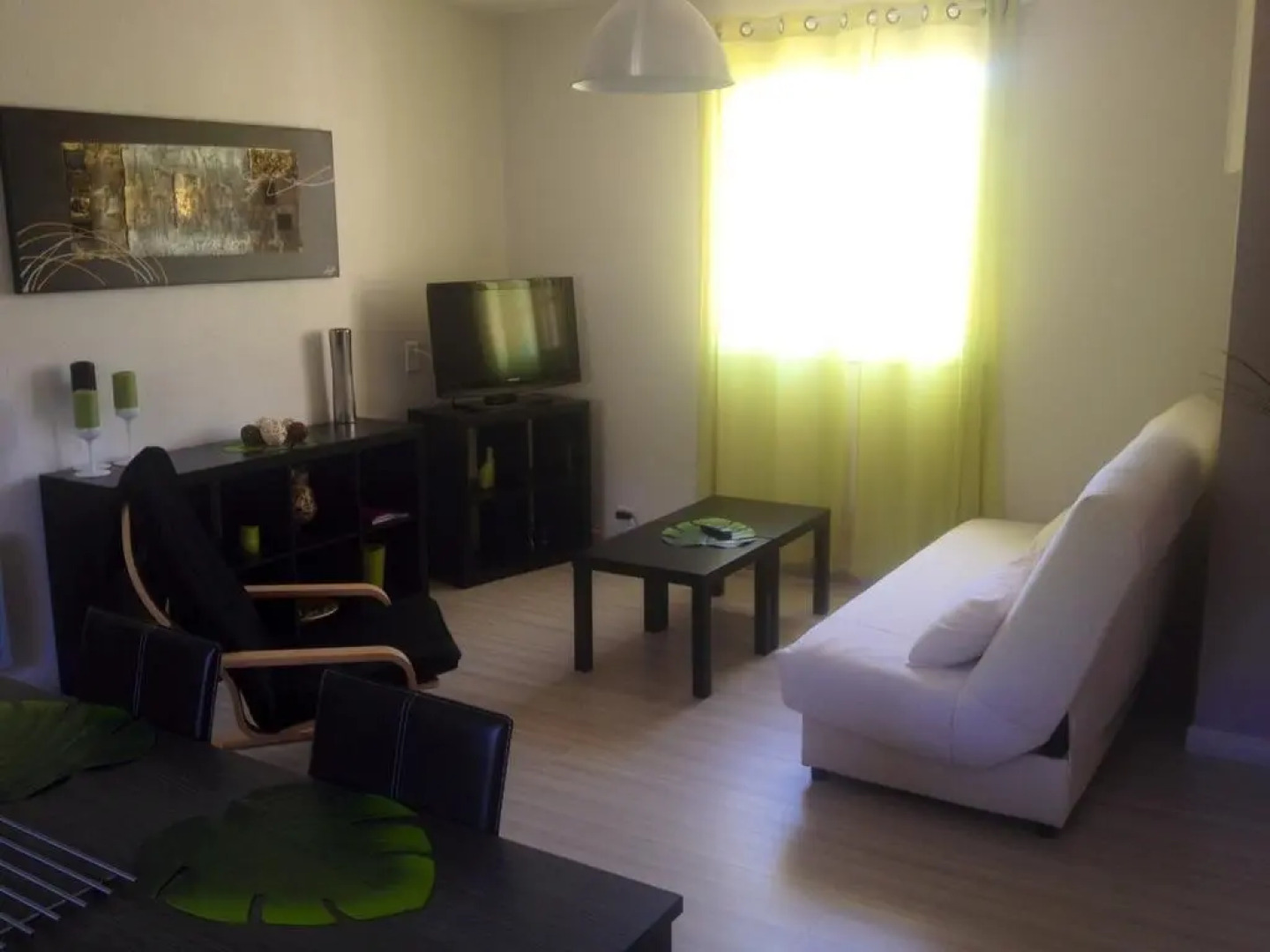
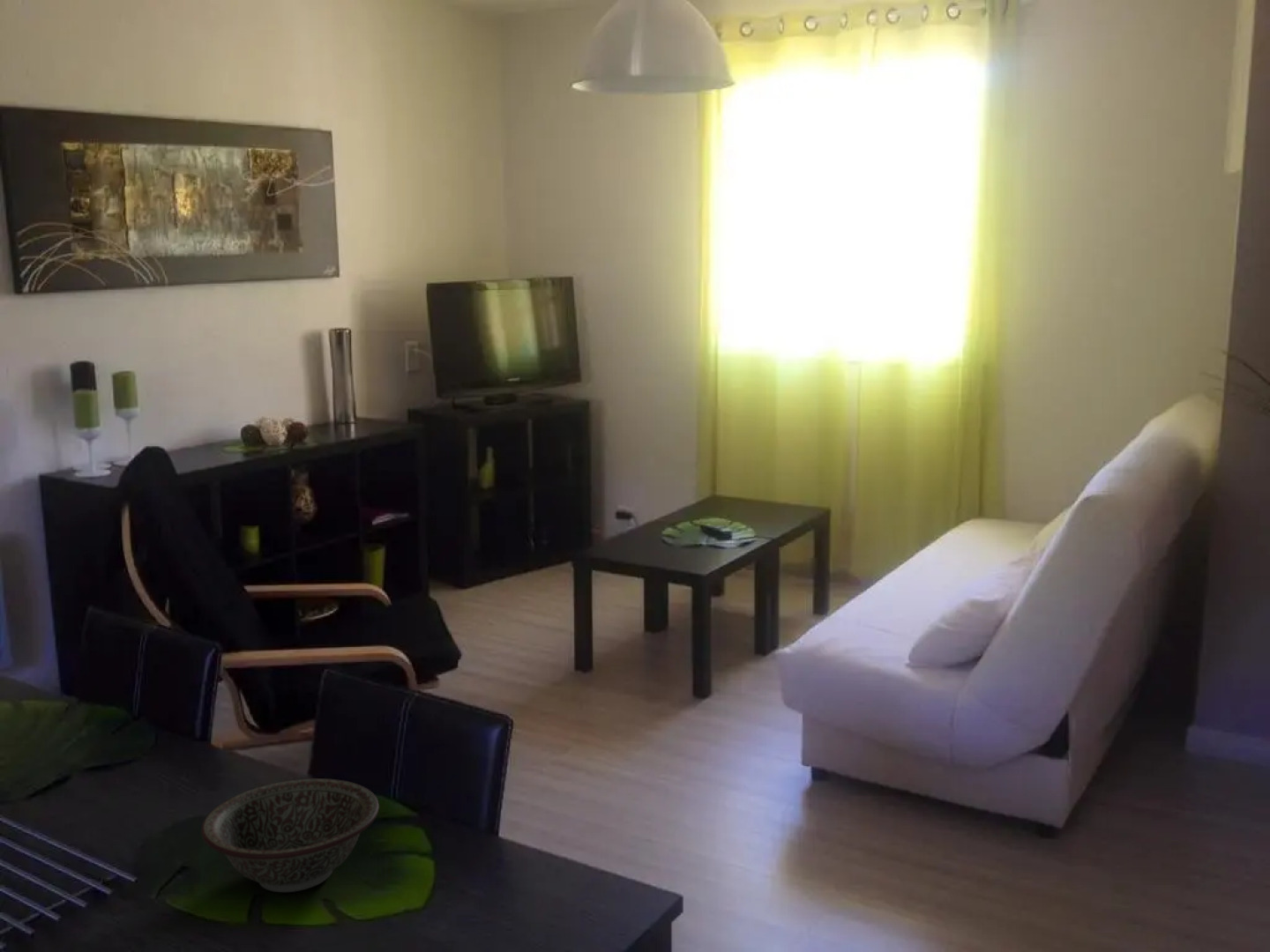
+ decorative bowl [200,777,380,893]
